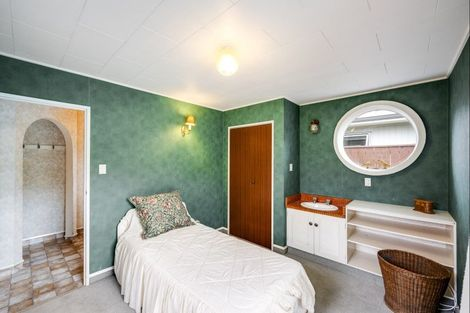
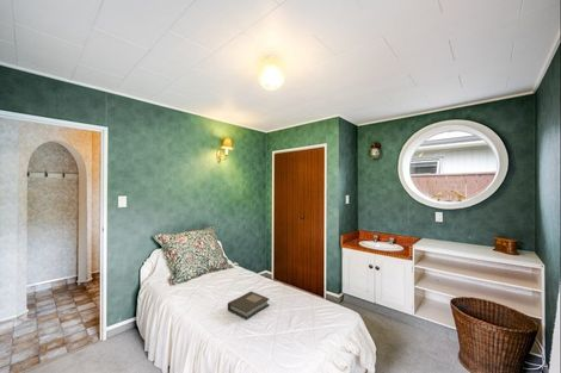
+ book [227,291,271,321]
